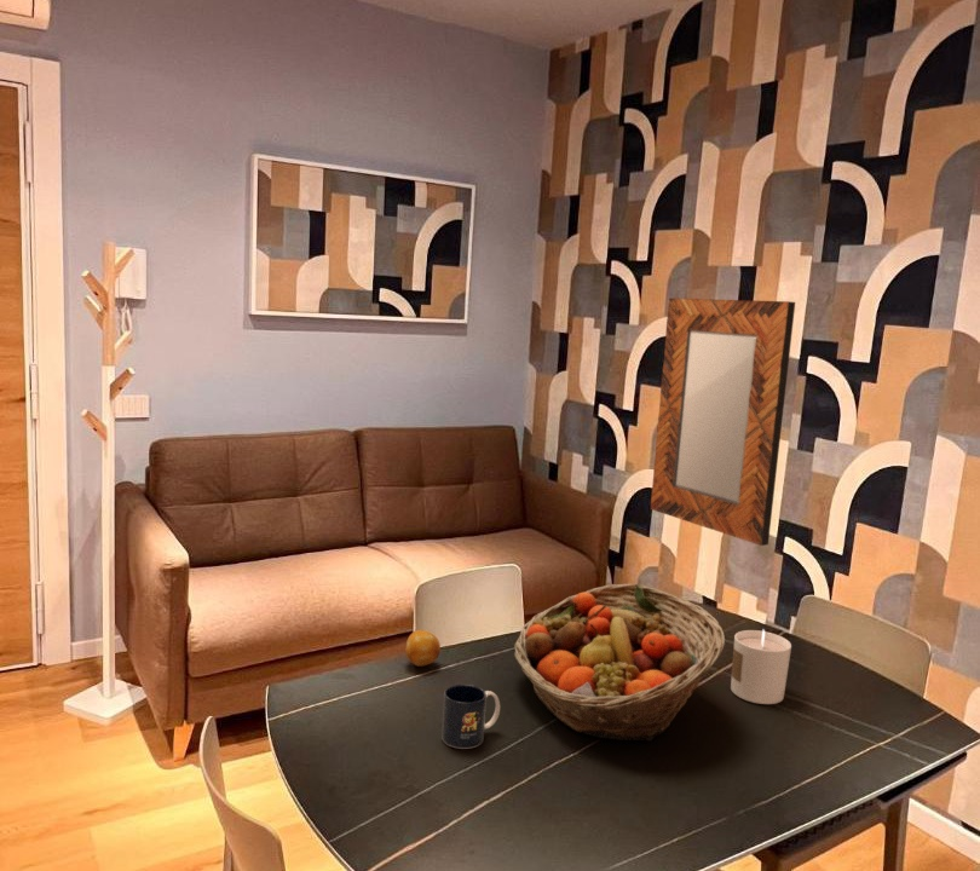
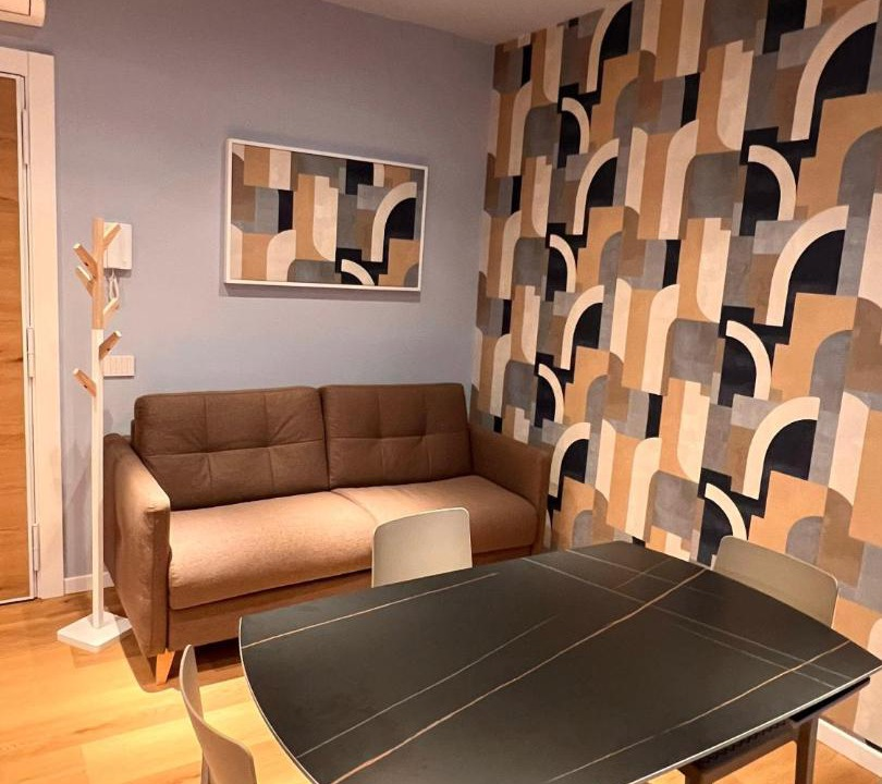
- mug [440,683,501,750]
- home mirror [650,298,796,547]
- fruit [404,629,442,668]
- candle [730,629,792,705]
- fruit basket [513,582,726,743]
